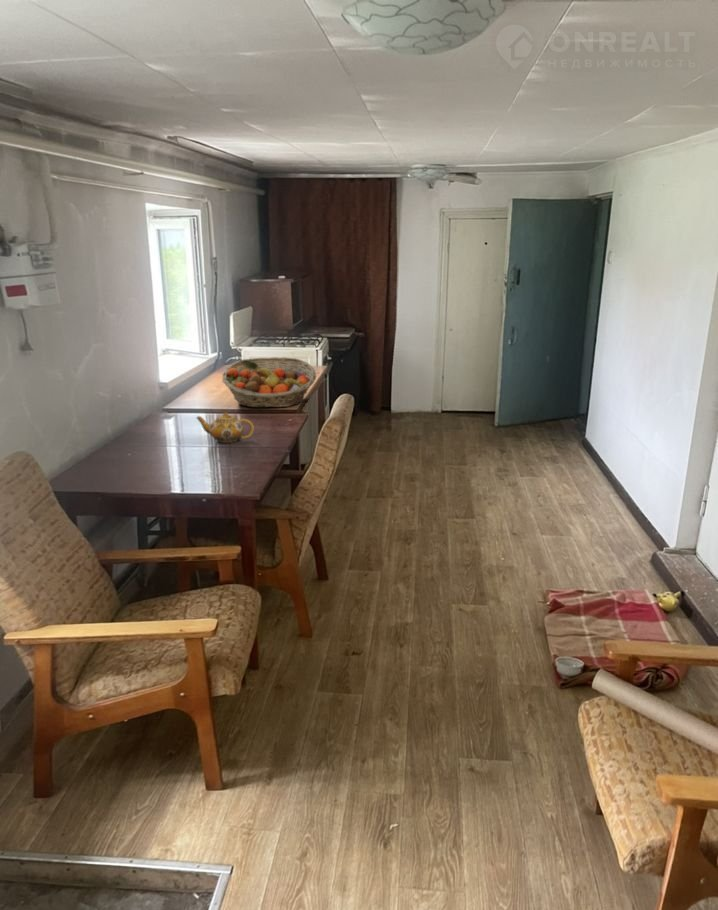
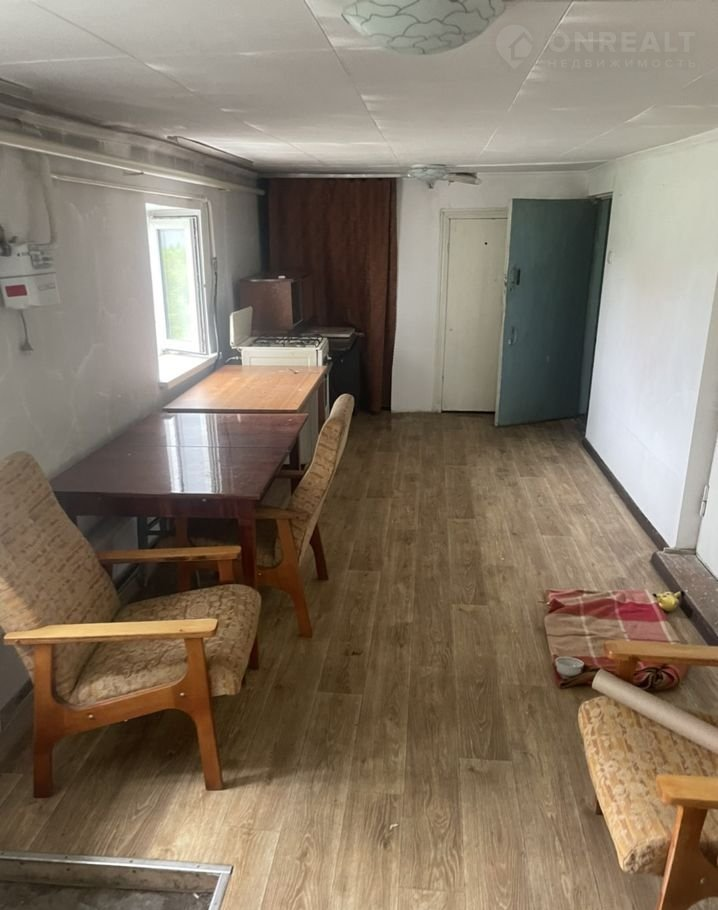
- teapot [195,410,255,444]
- fruit basket [221,356,317,409]
